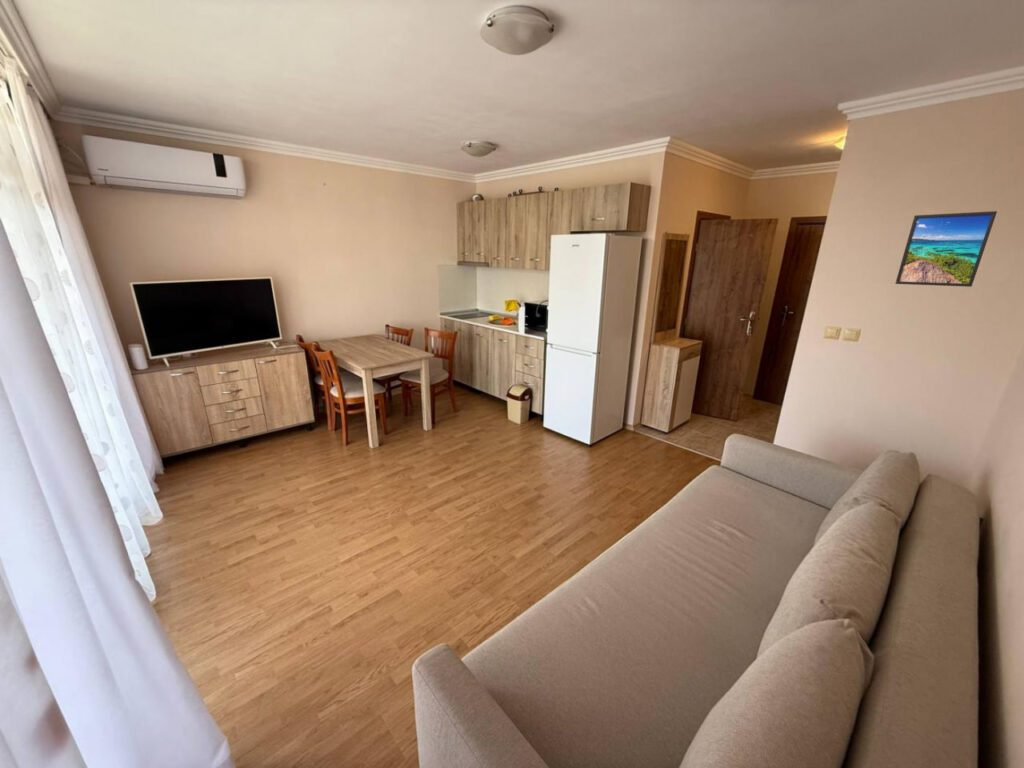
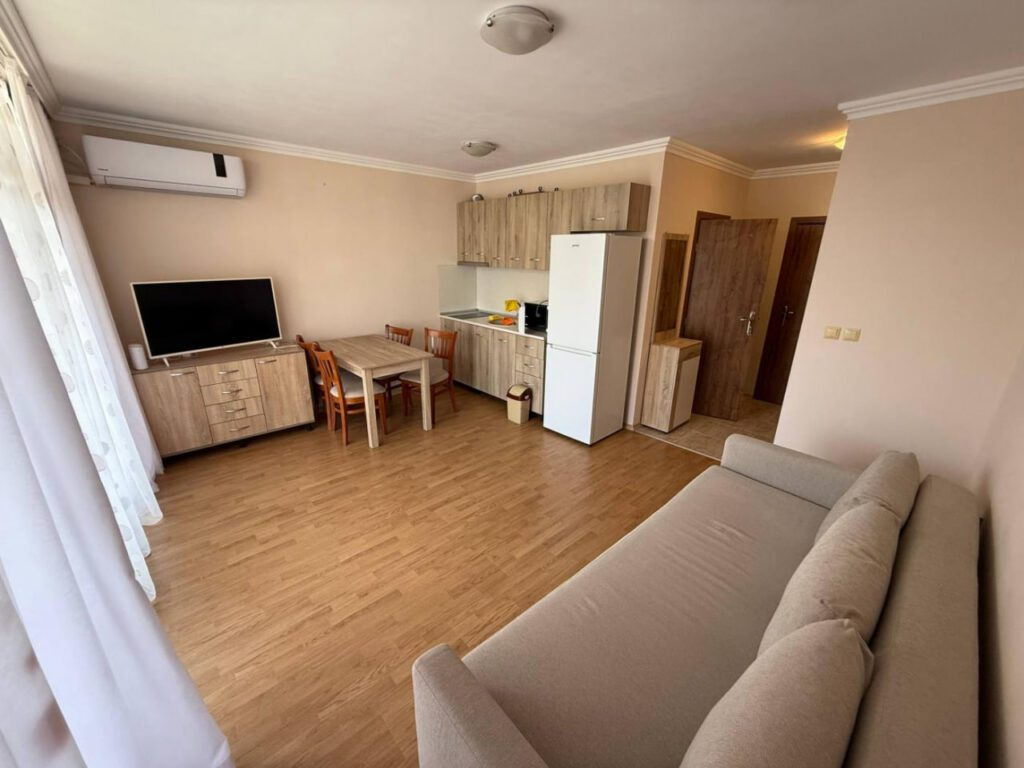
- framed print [894,210,998,288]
